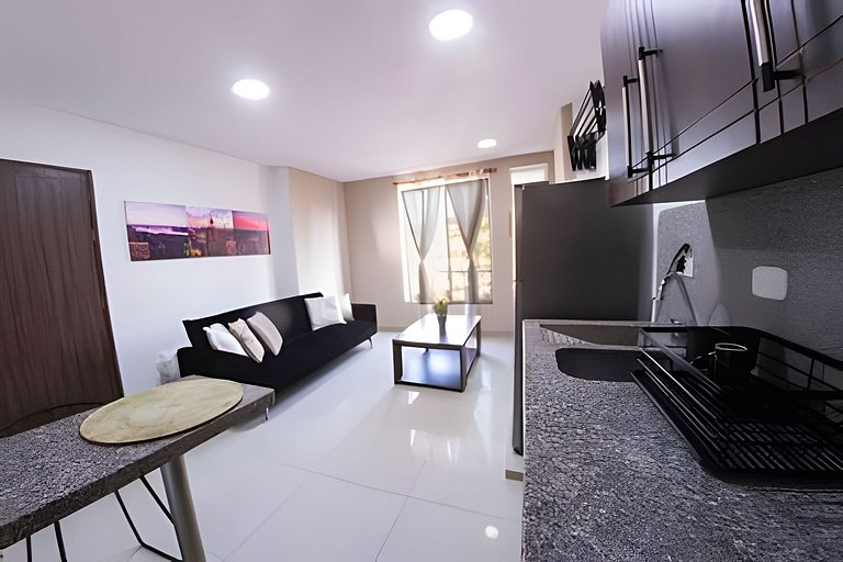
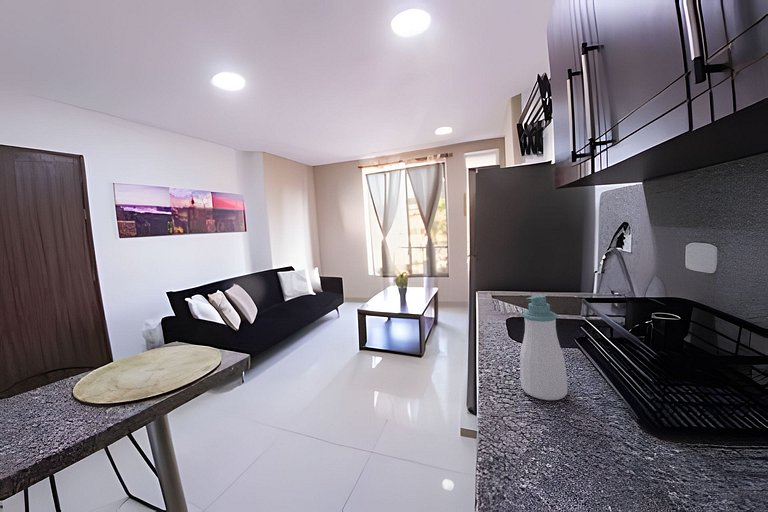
+ soap bottle [519,294,568,401]
